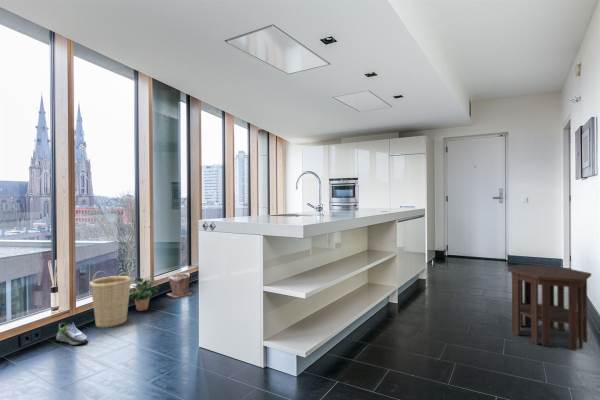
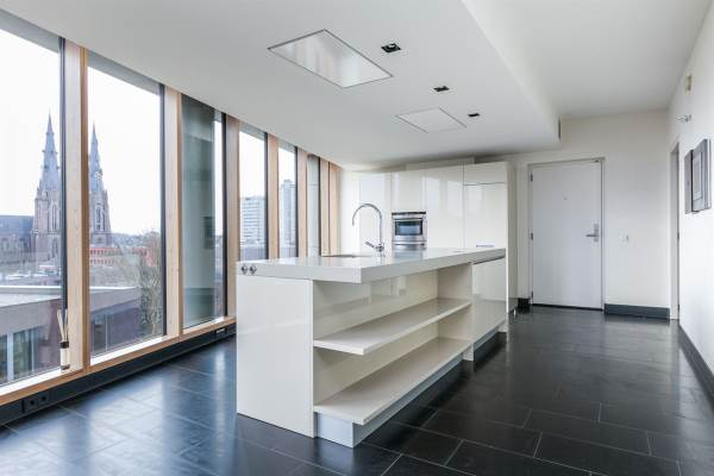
- shoe [55,322,89,346]
- potted plant [129,275,161,312]
- basket [89,270,132,328]
- plant pot [166,272,194,299]
- side table [507,264,592,351]
